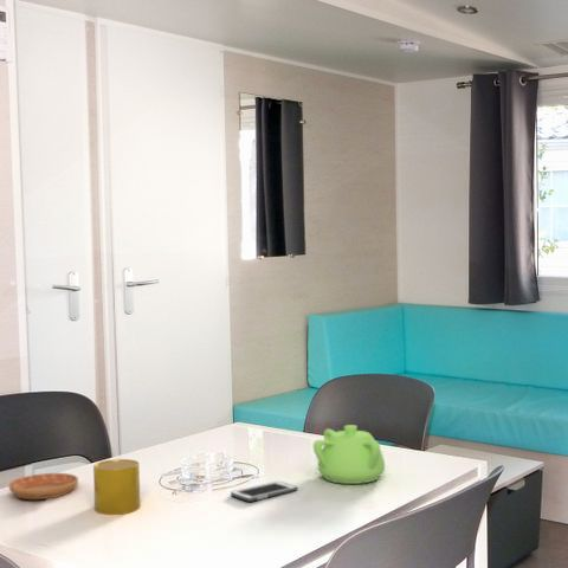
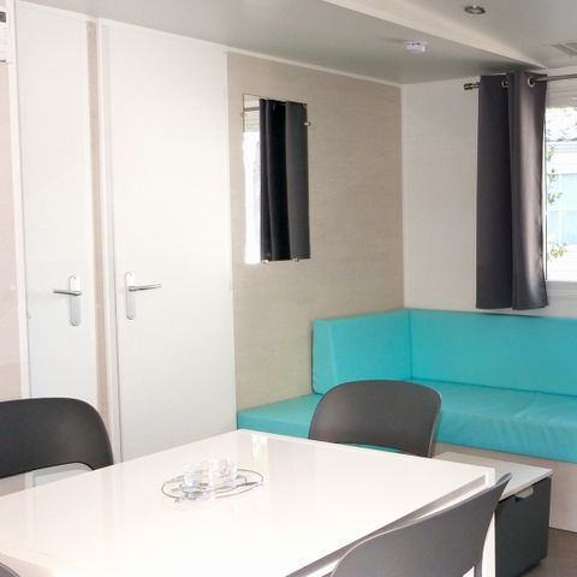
- cell phone [230,480,298,503]
- cup [92,458,142,516]
- saucer [8,472,79,501]
- teapot [312,424,386,485]
